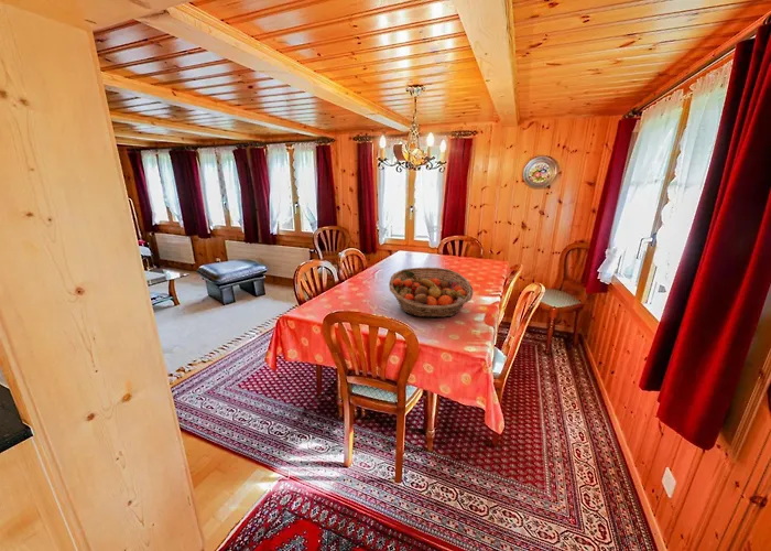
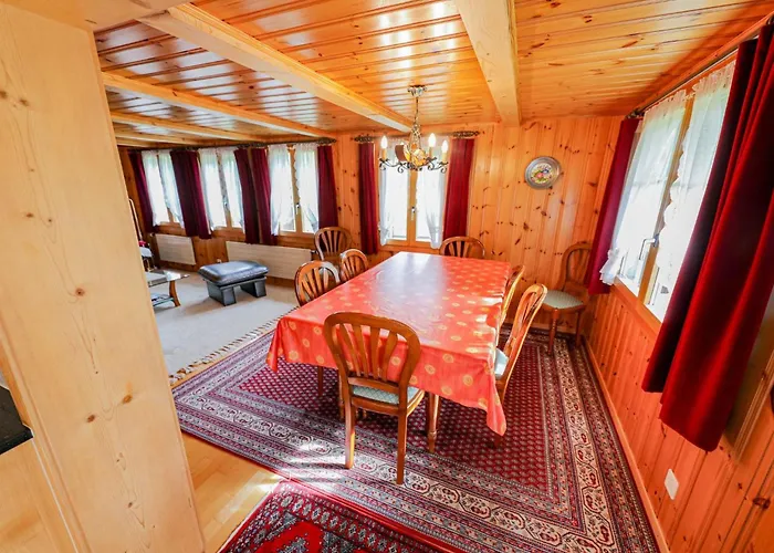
- fruit basket [388,267,475,318]
